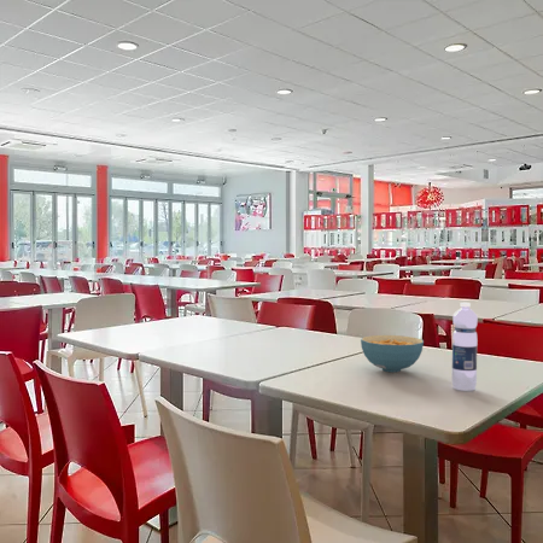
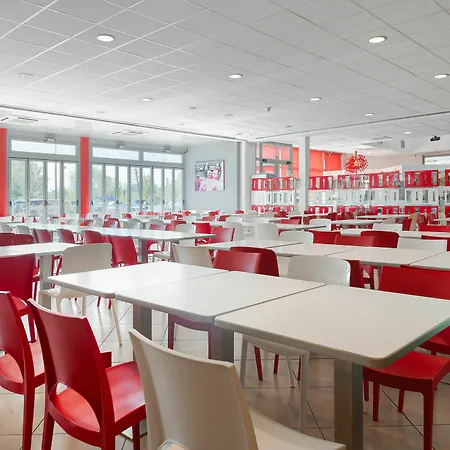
- cereal bowl [360,334,425,373]
- water bottle [450,302,479,392]
